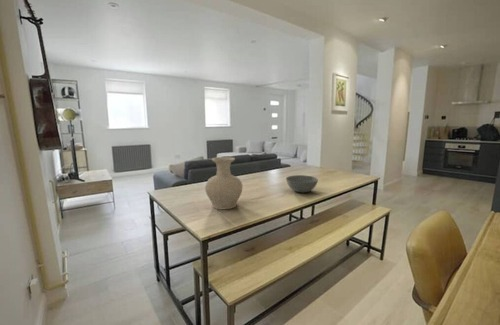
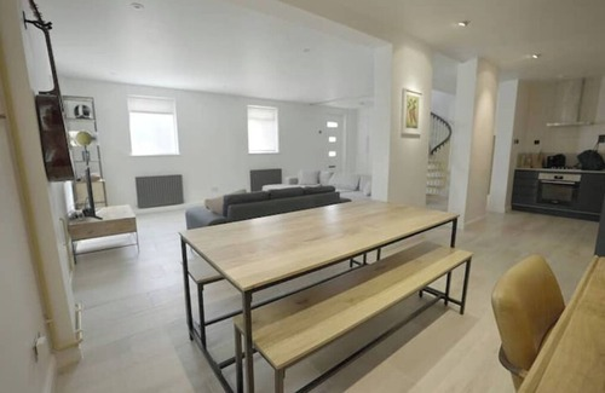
- vase [204,156,243,211]
- bowl [285,174,319,194]
